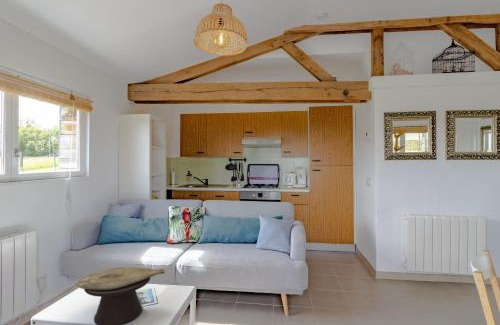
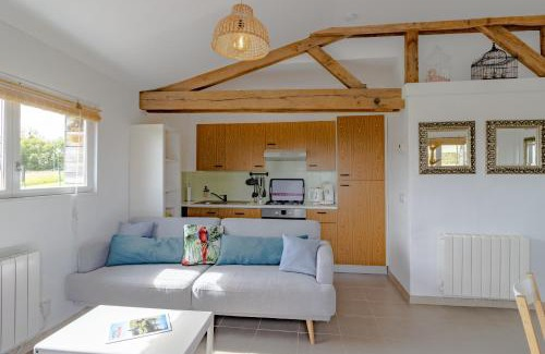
- decorative bowl [76,266,165,325]
